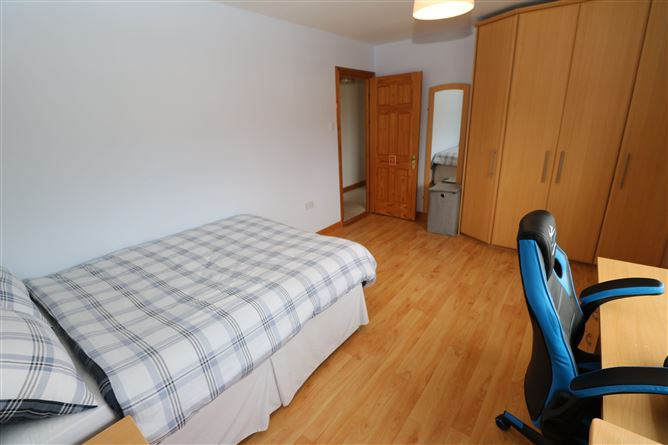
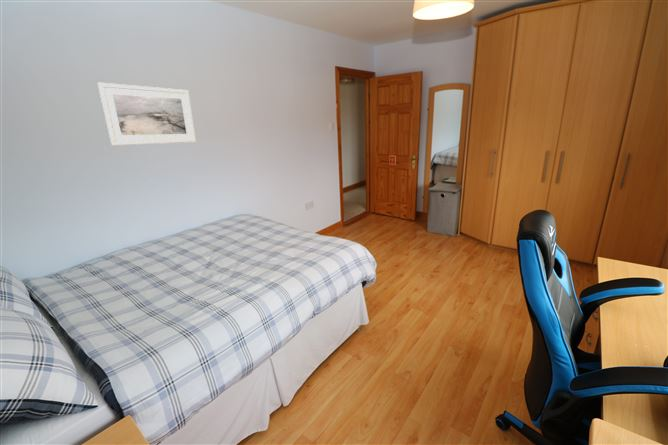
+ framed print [97,82,197,146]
